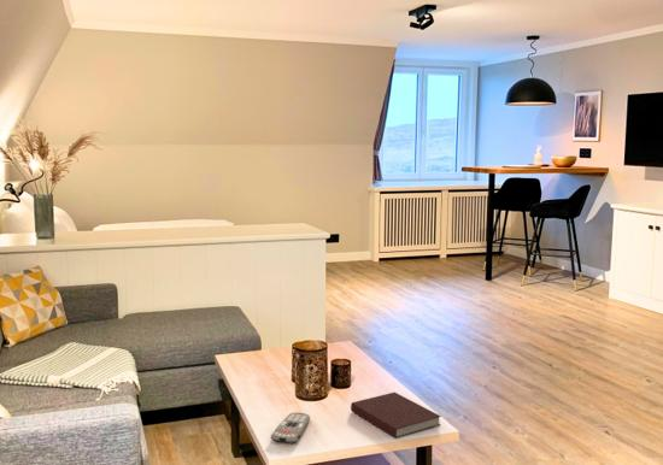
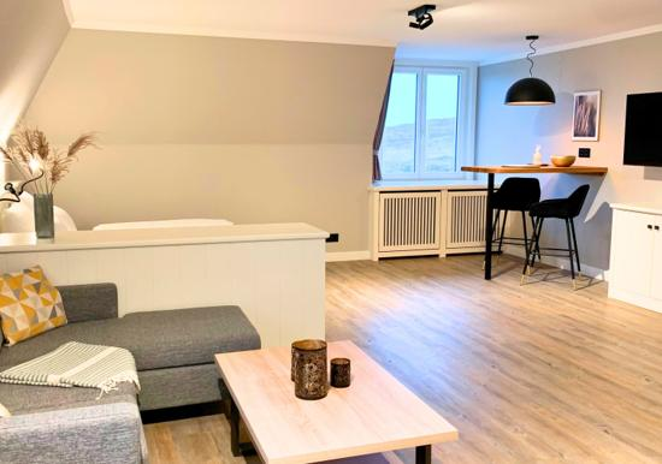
- remote control [270,411,311,445]
- notebook [350,392,442,440]
